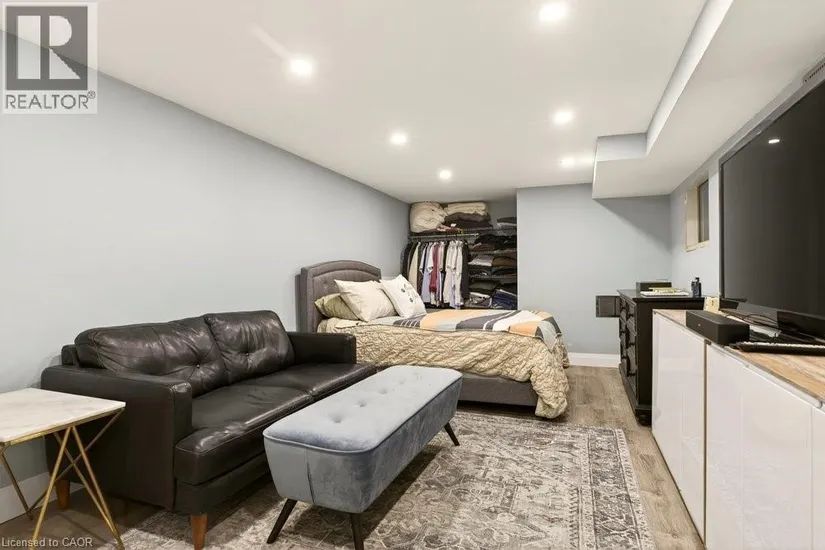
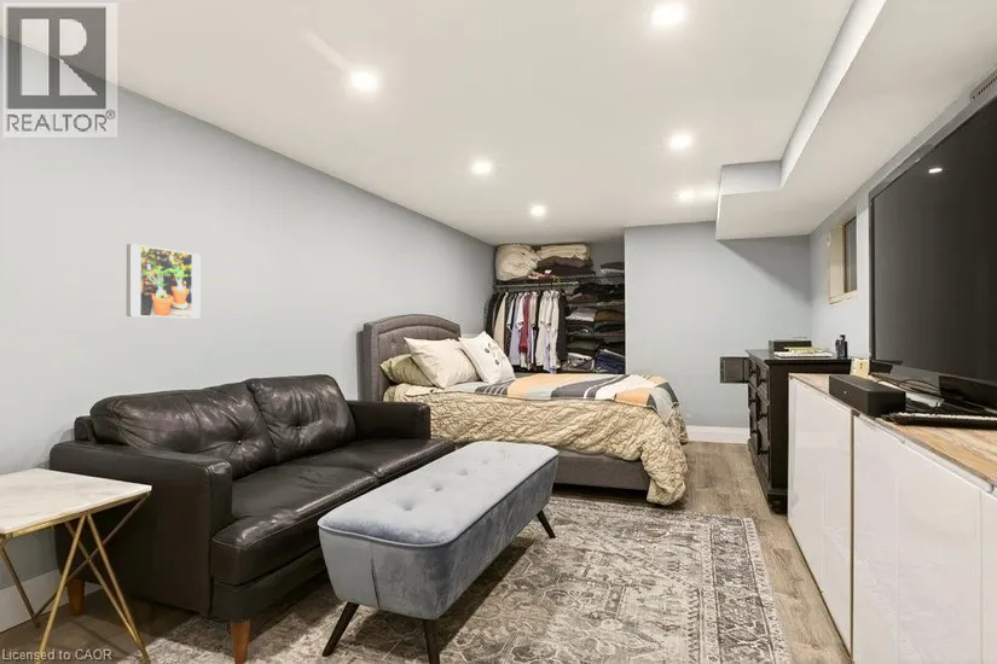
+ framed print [126,243,201,320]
